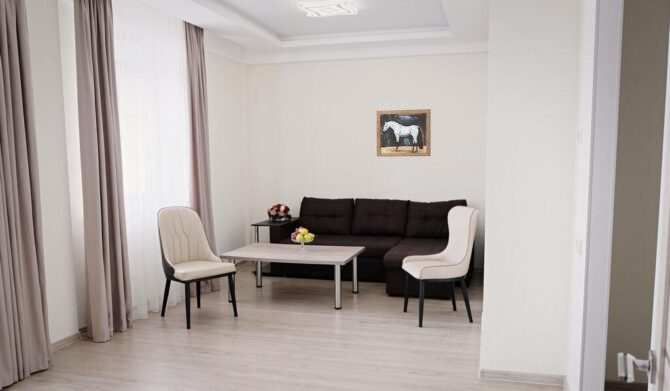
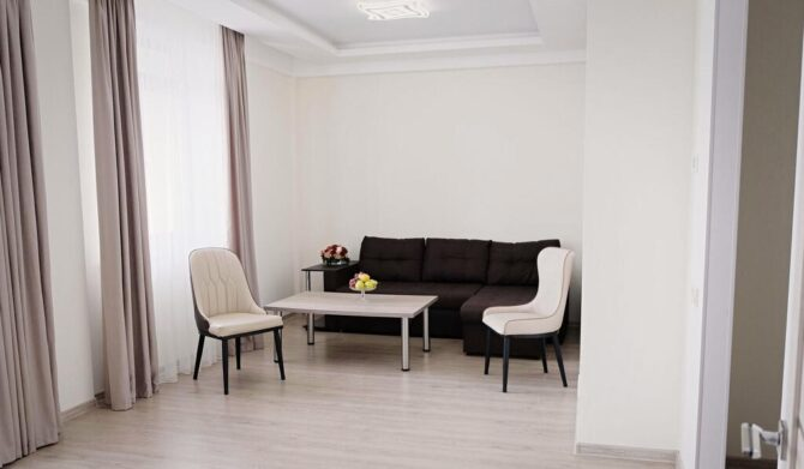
- wall art [375,108,432,158]
